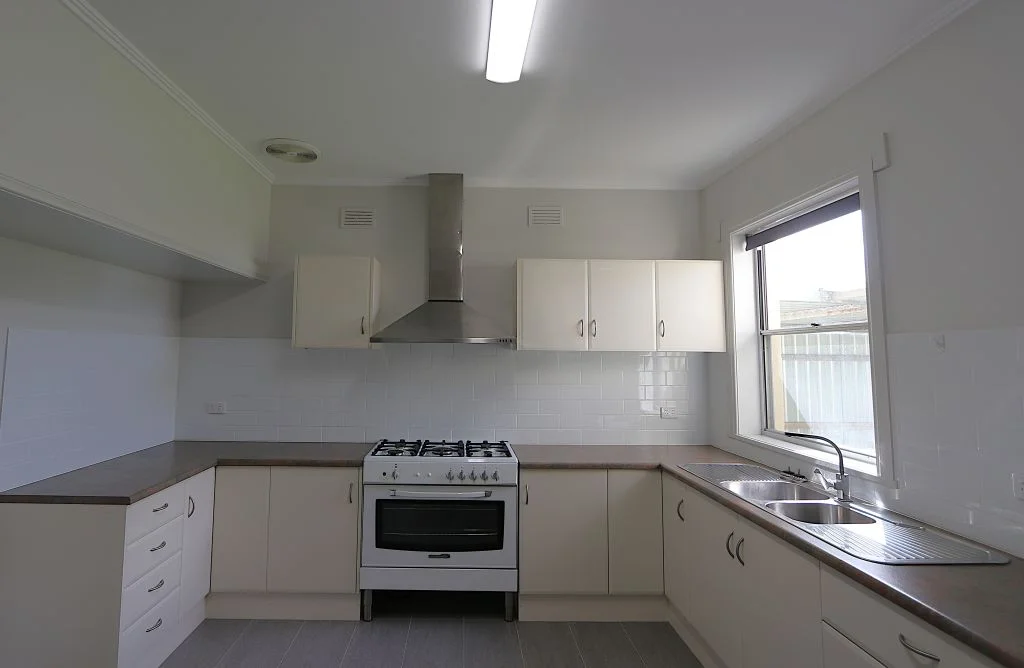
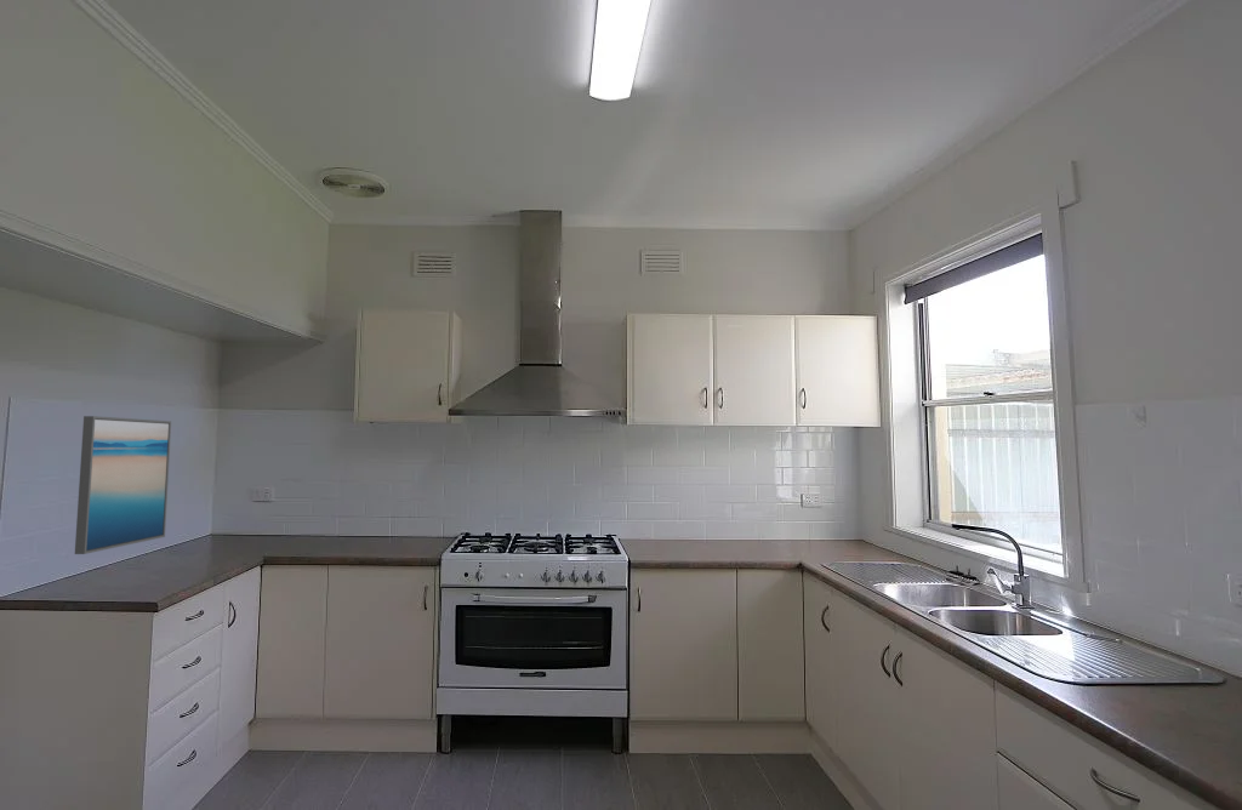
+ wall art [74,415,172,555]
